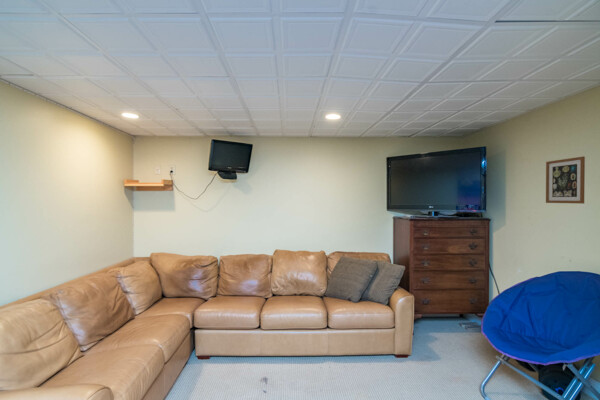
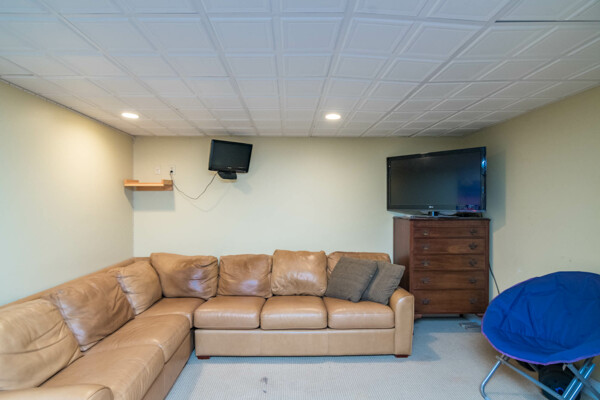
- wall art [545,155,586,205]
